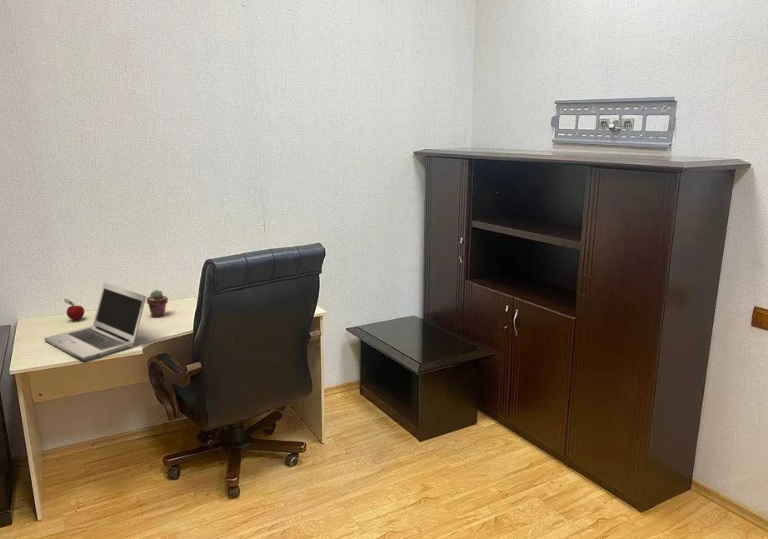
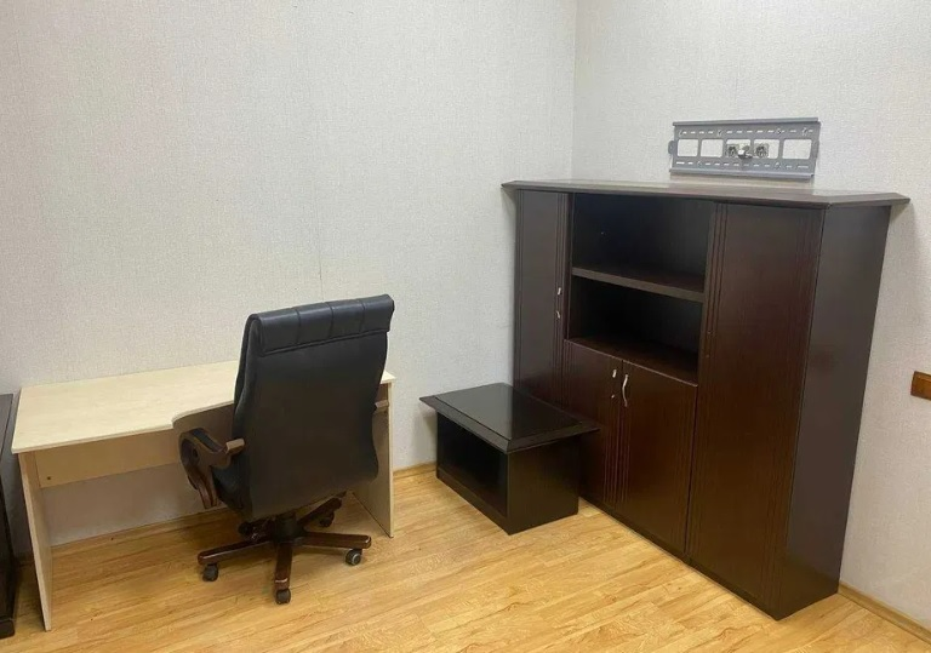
- fruit [63,298,85,321]
- potted succulent [146,289,169,318]
- laptop [43,282,147,362]
